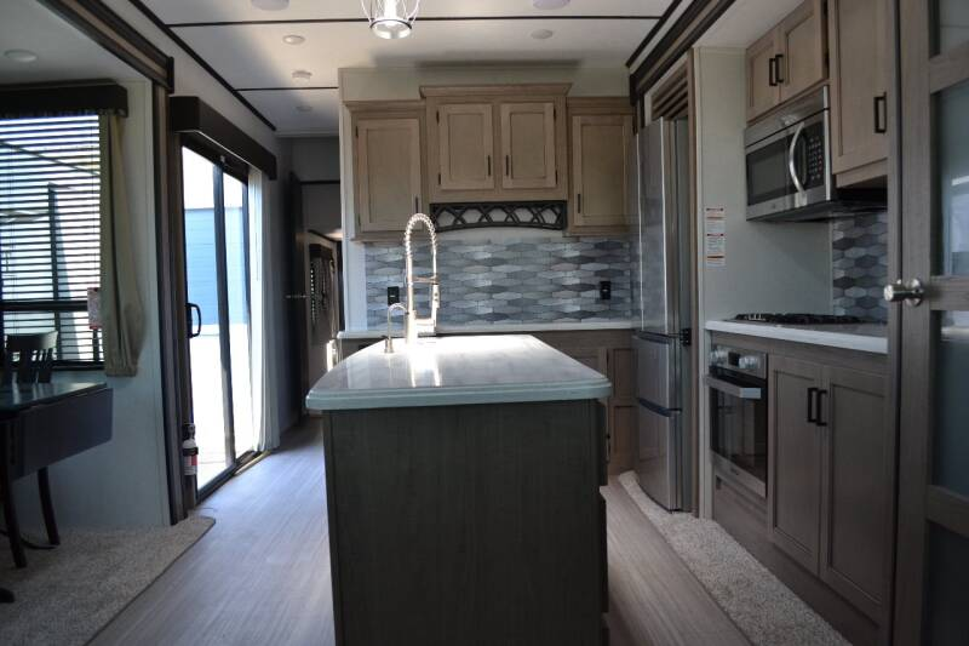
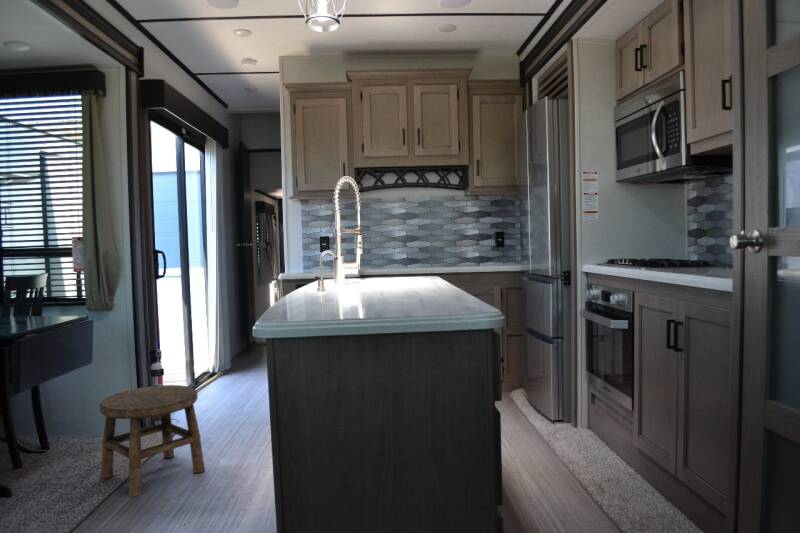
+ stool [98,384,206,497]
